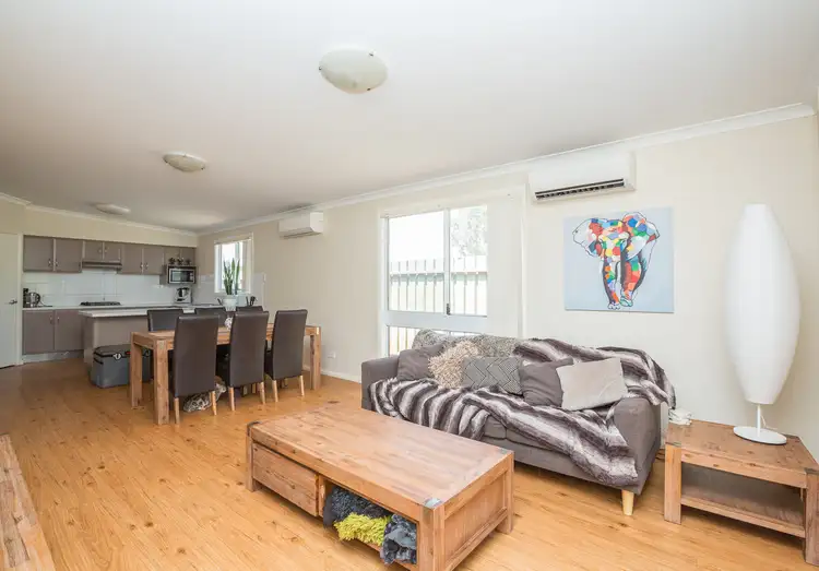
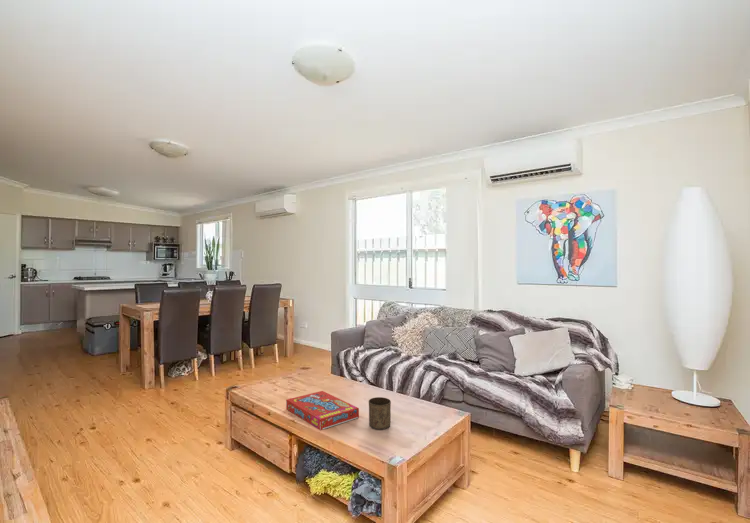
+ cup [368,396,392,430]
+ snack box [285,390,360,431]
